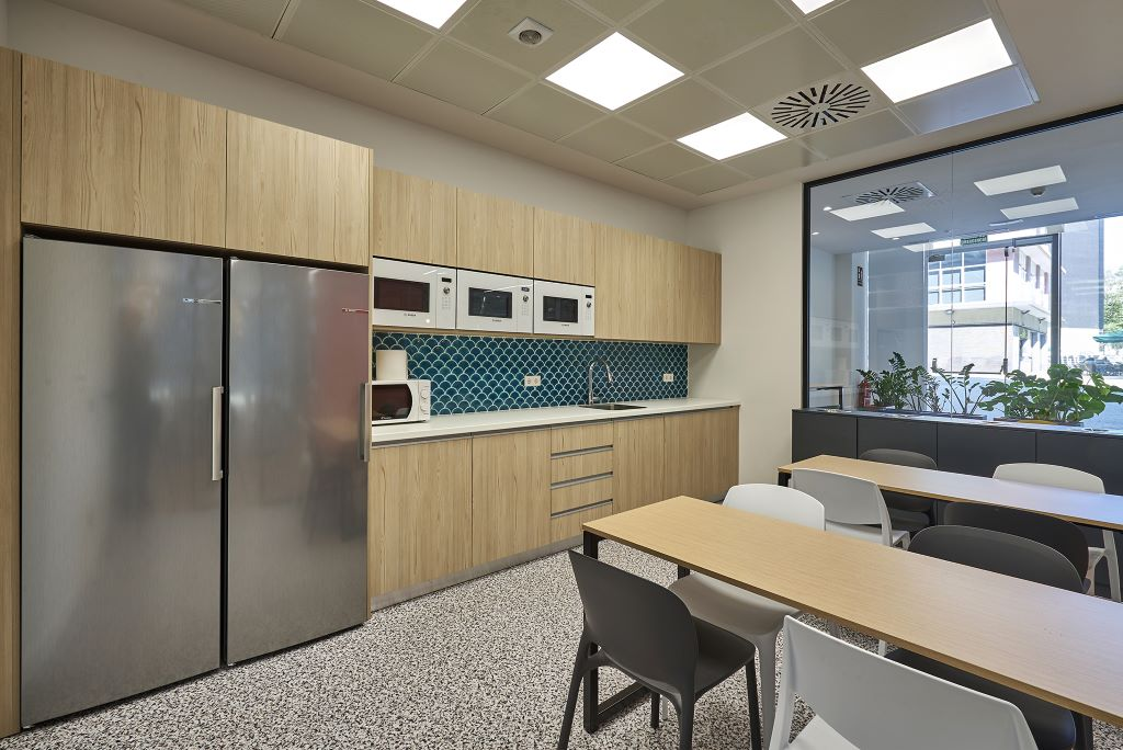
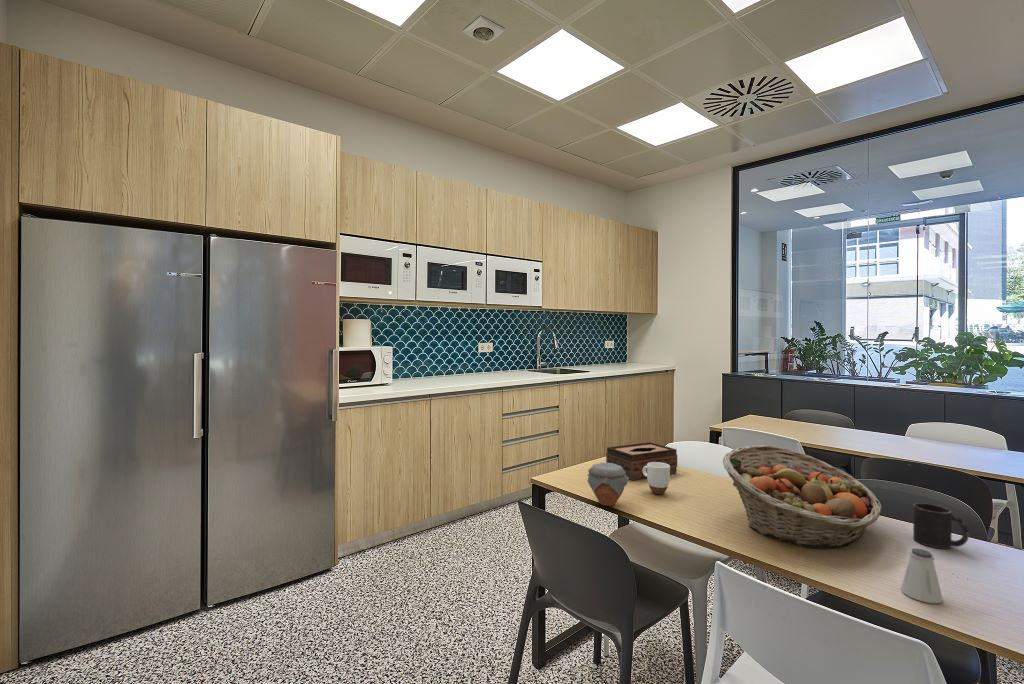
+ jar [587,462,630,507]
+ mug [642,462,671,495]
+ fruit basket [722,444,883,549]
+ mug [912,502,970,550]
+ tissue box [605,441,678,481]
+ saltshaker [900,547,944,604]
